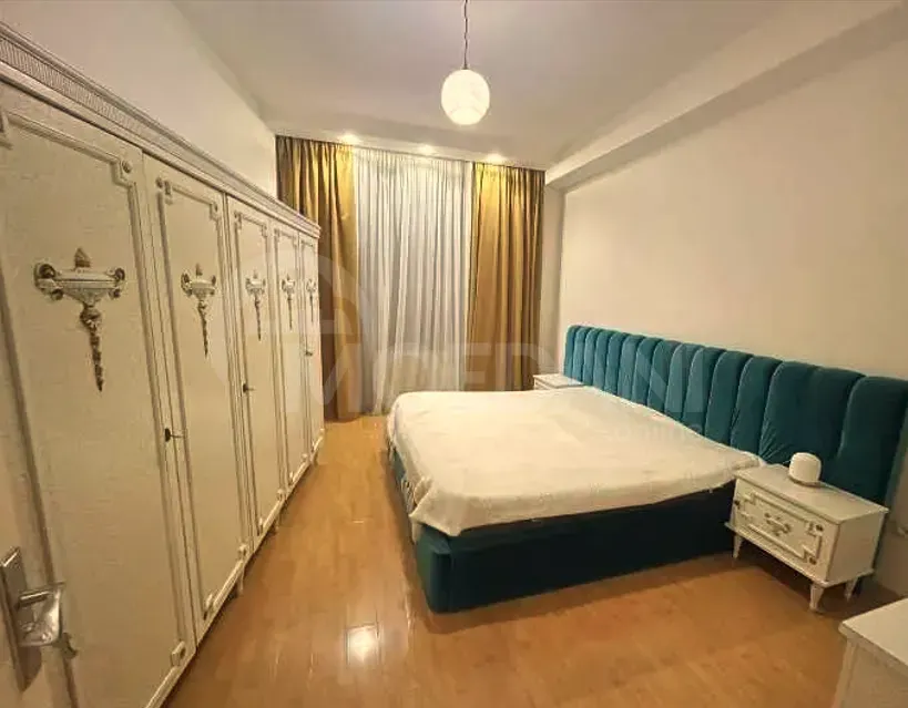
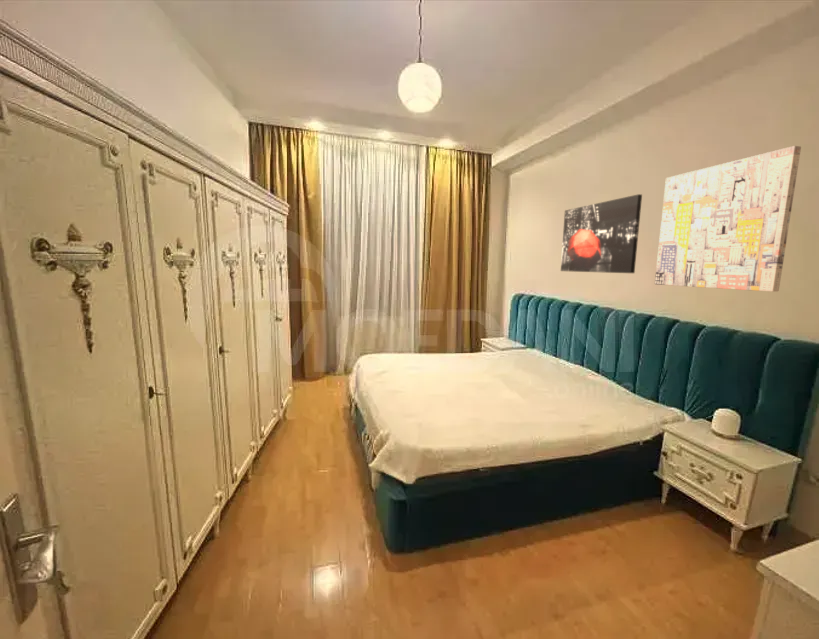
+ wall art [560,193,643,274]
+ wall art [654,145,802,293]
